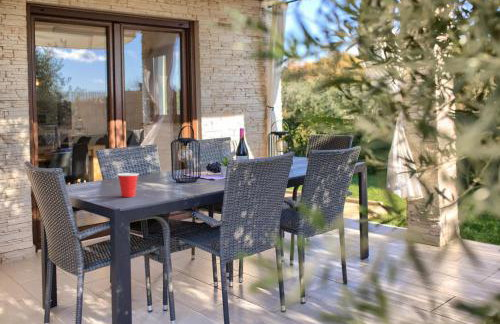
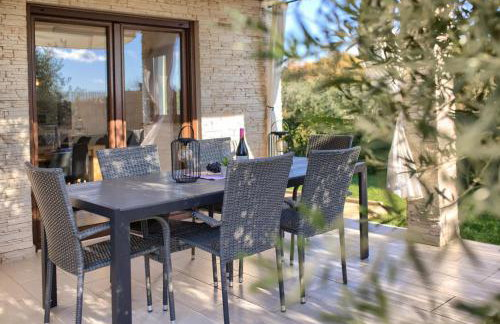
- cup [116,172,140,198]
